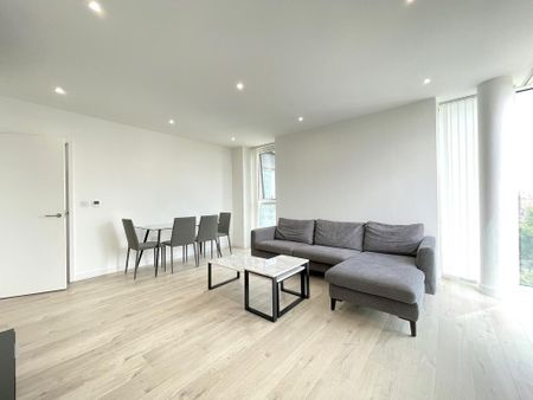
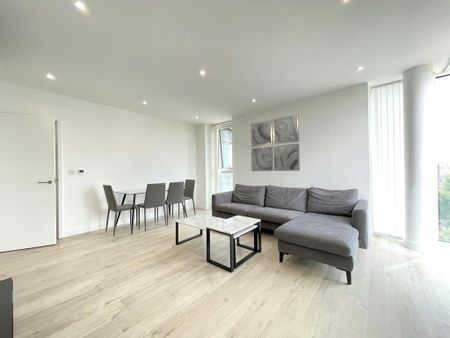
+ wall art [250,114,301,172]
